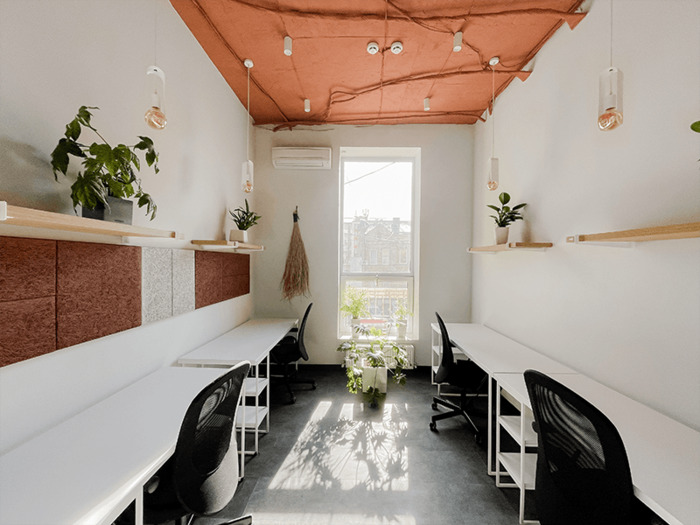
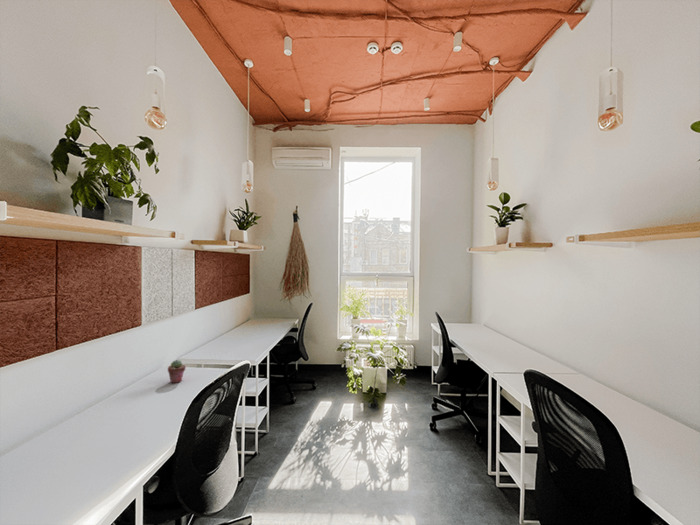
+ potted succulent [167,359,187,384]
